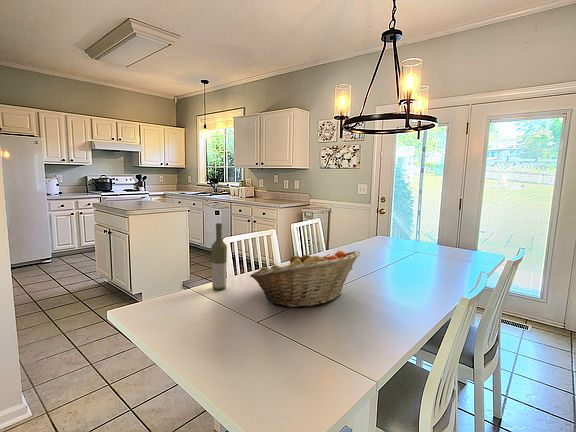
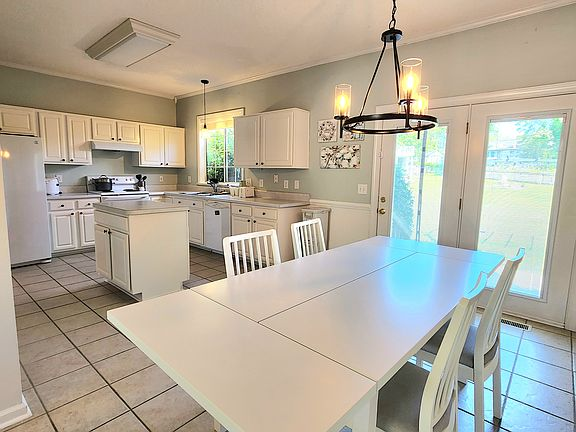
- fruit basket [249,250,361,308]
- bottle [210,222,228,291]
